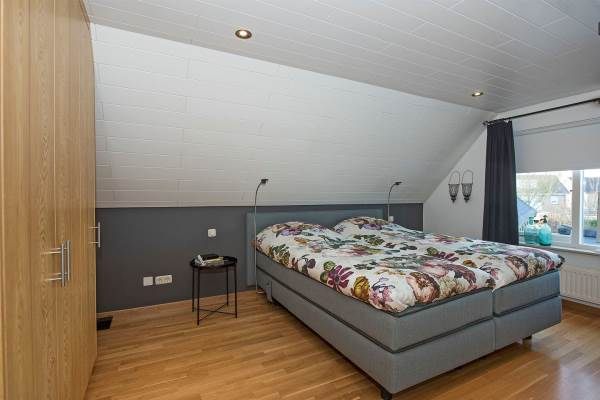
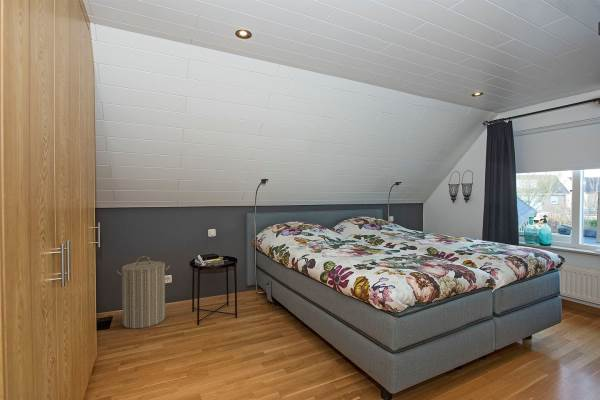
+ laundry hamper [116,255,171,330]
